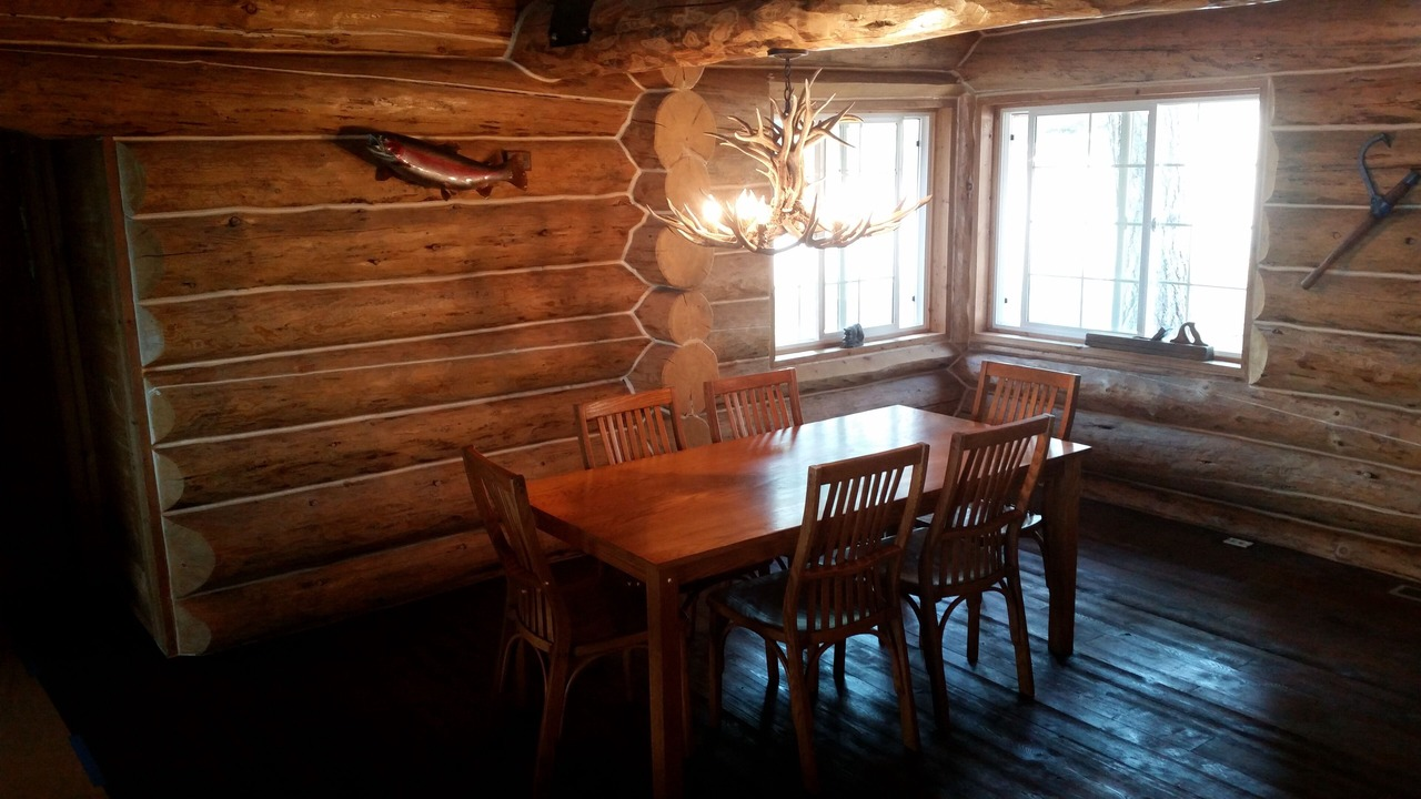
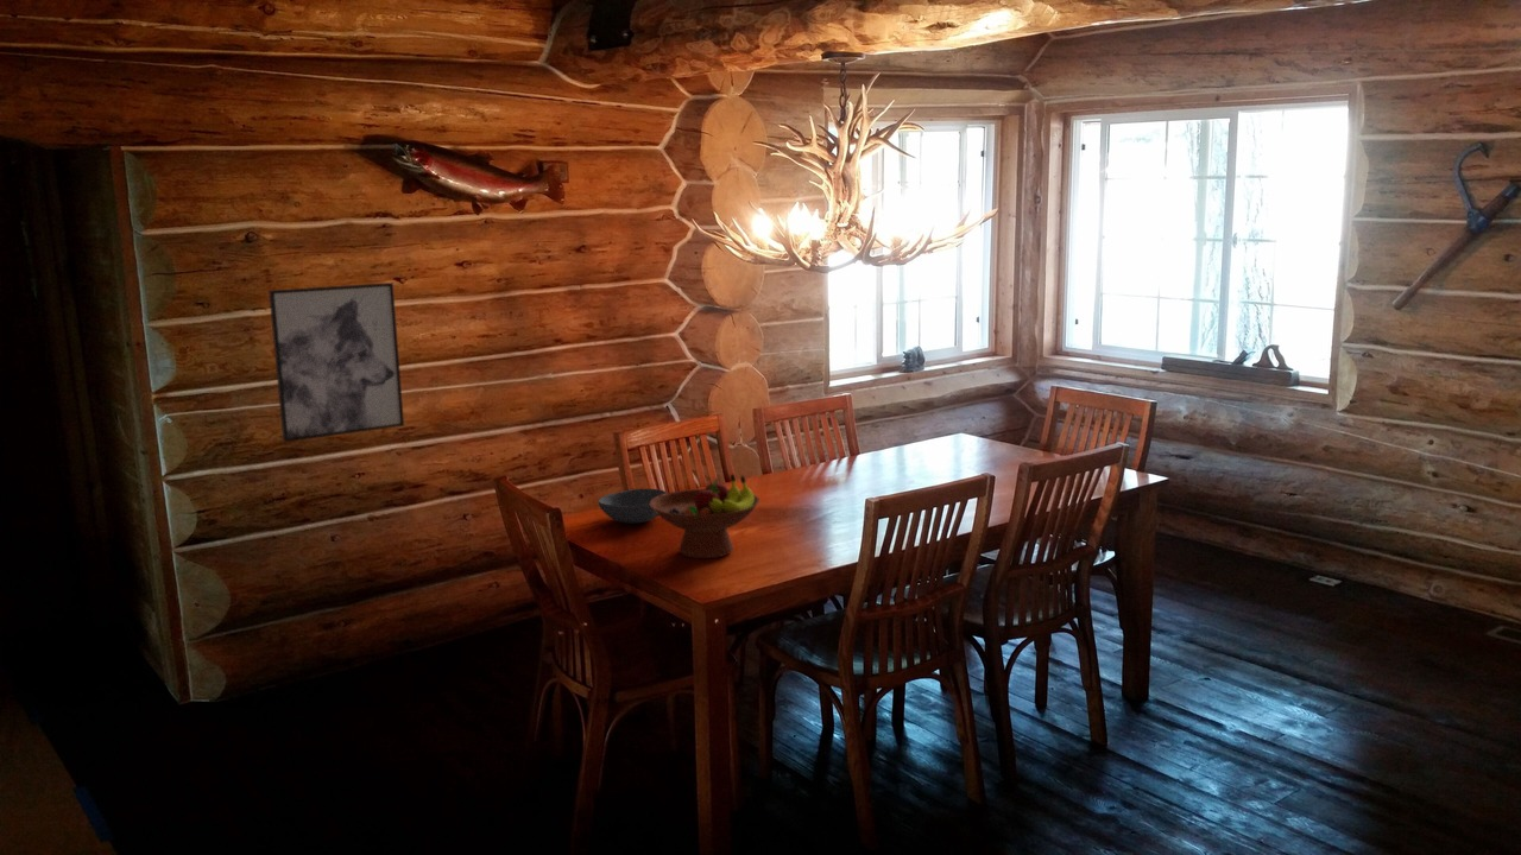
+ bowl [597,488,668,525]
+ wall art [267,281,405,443]
+ fruit bowl [650,473,760,559]
